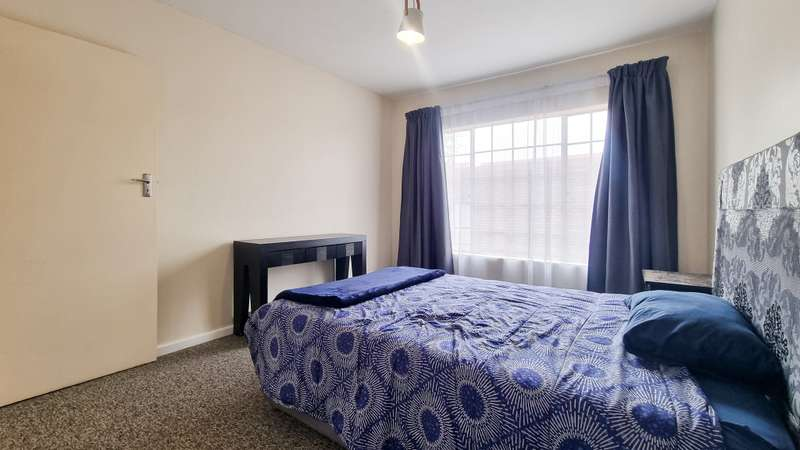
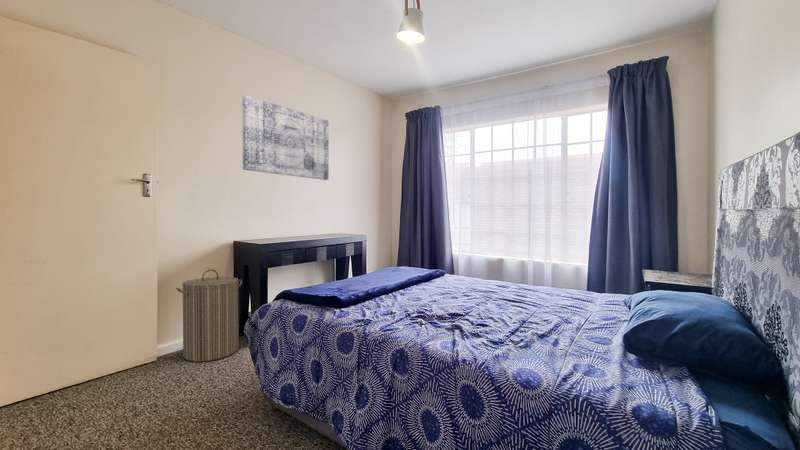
+ laundry hamper [175,268,243,363]
+ wall art [241,94,330,181]
